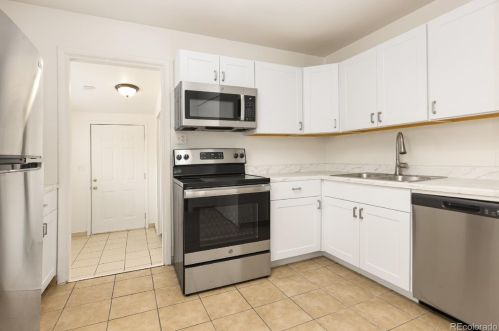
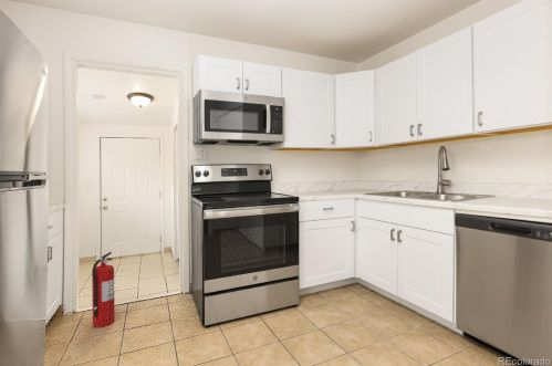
+ fire extinguisher [91,251,116,328]
